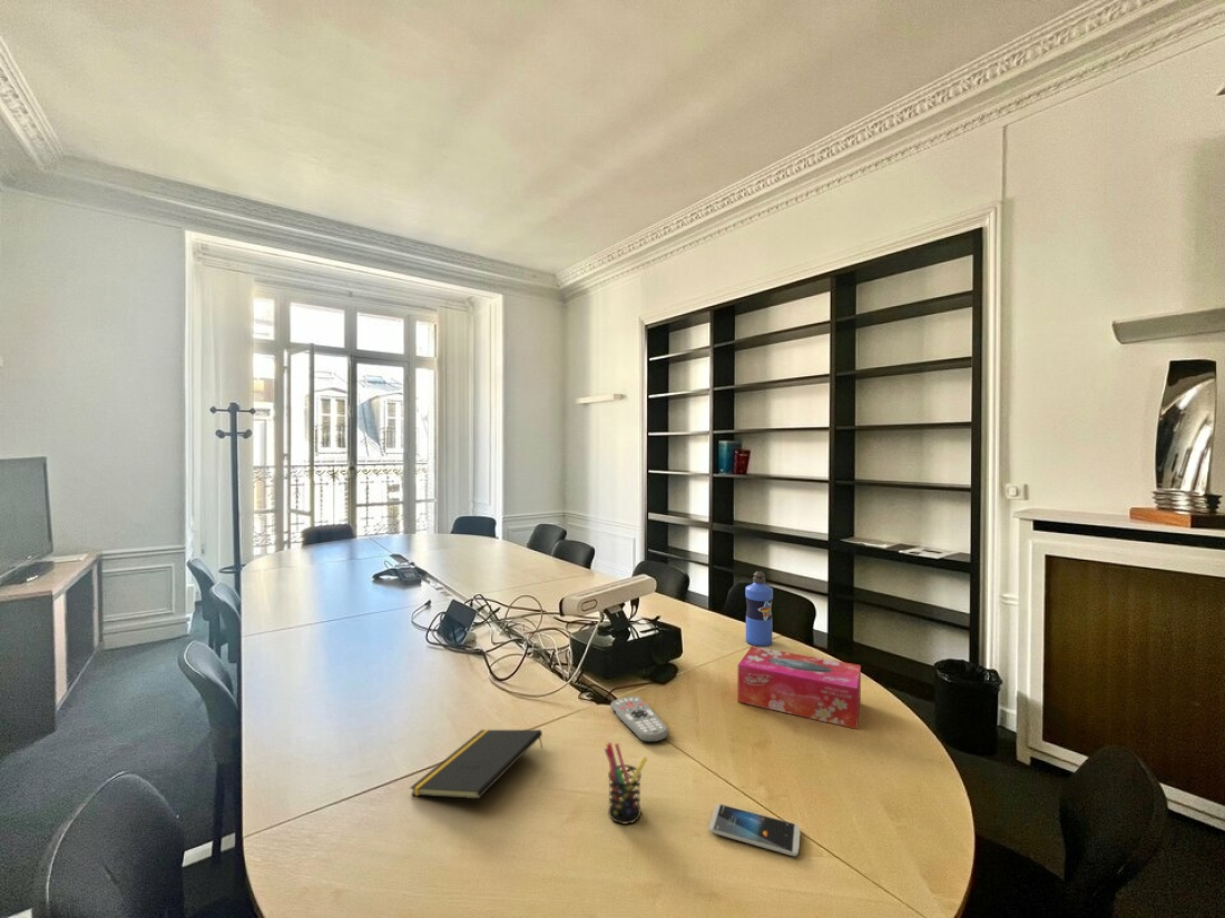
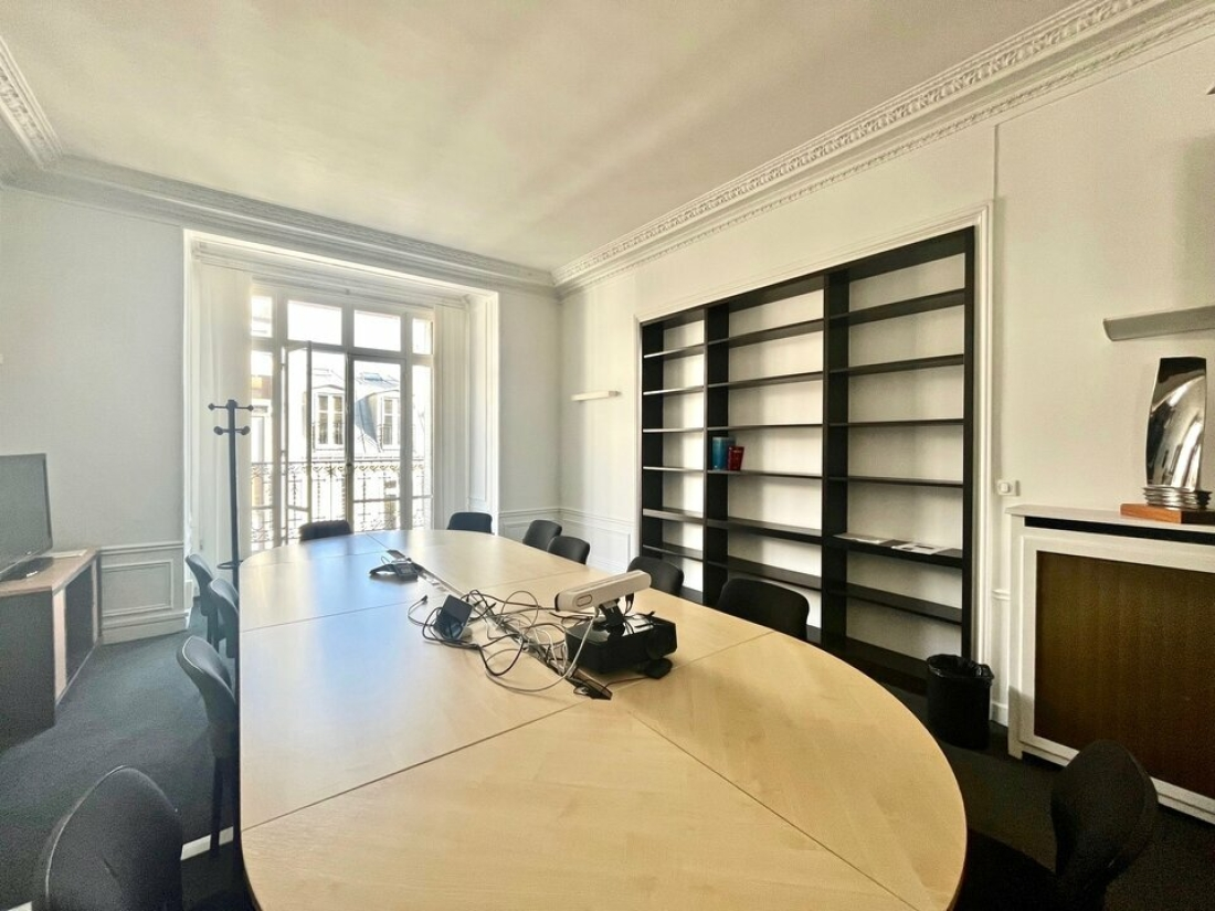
- water bottle [744,570,774,648]
- smartphone [708,802,801,857]
- pen holder [604,741,648,825]
- notepad [409,728,543,800]
- remote control [609,695,669,743]
- tissue box [736,645,862,730]
